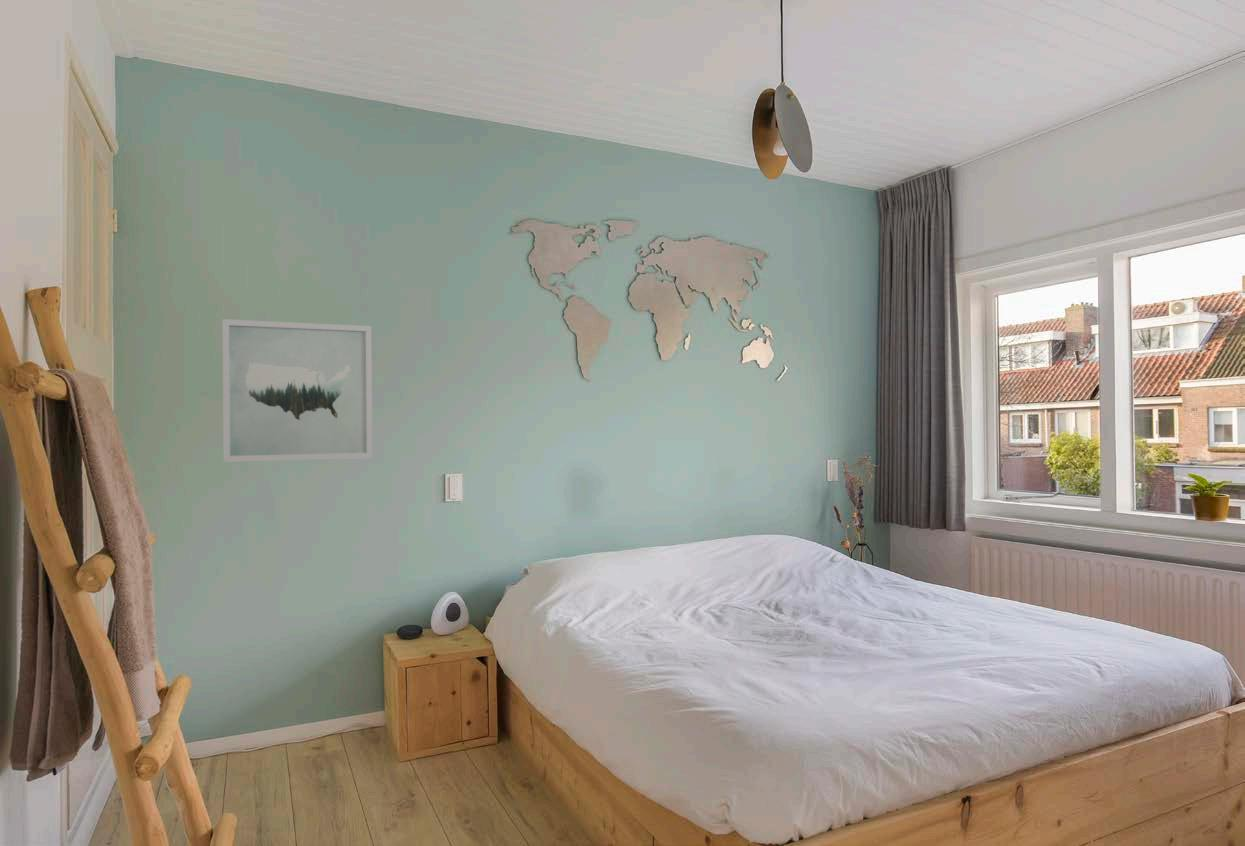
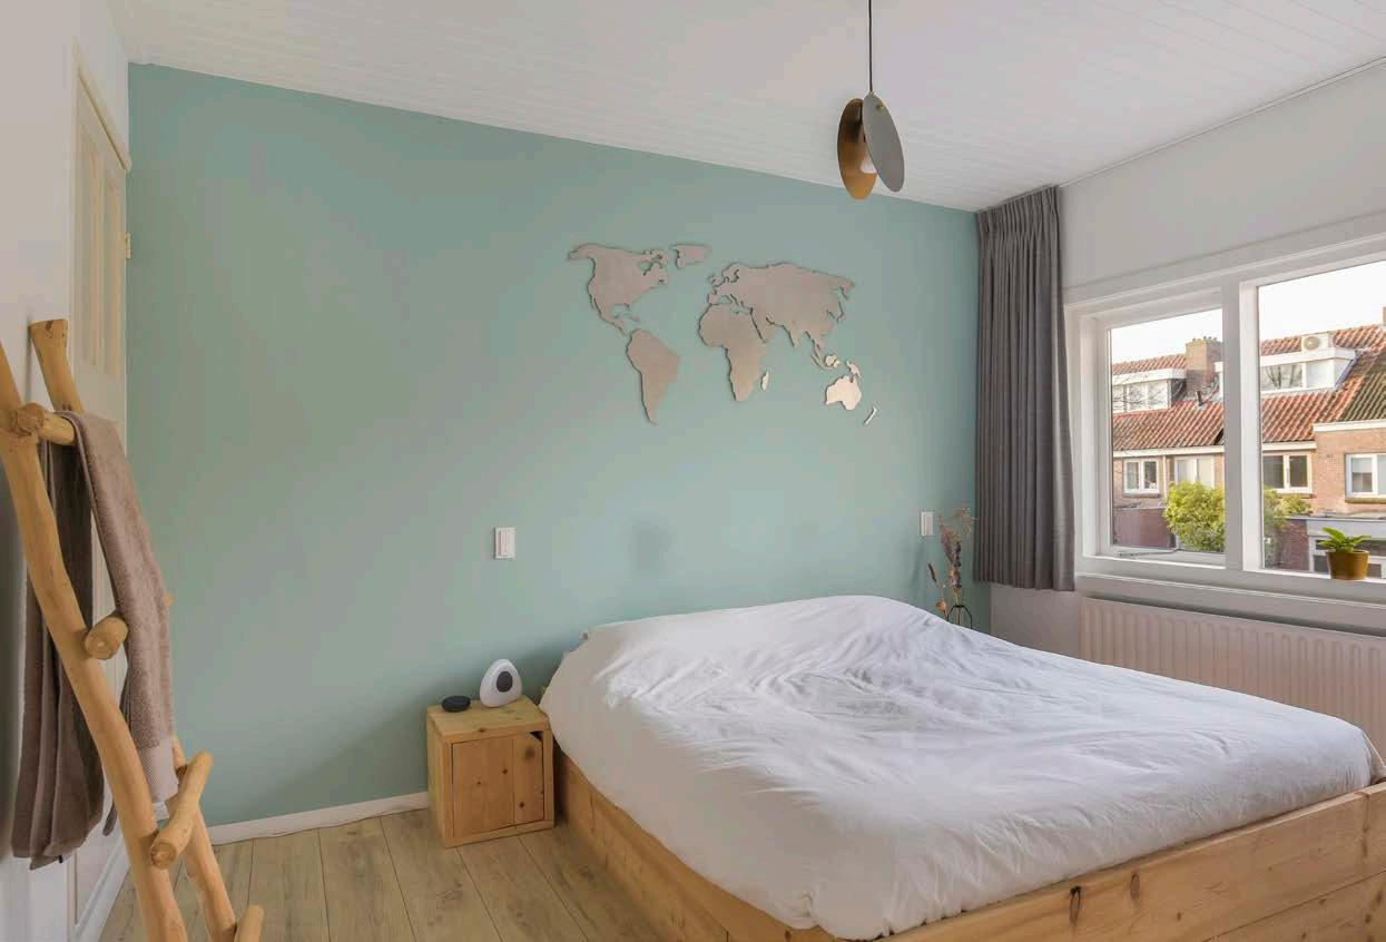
- wall art [221,318,373,463]
